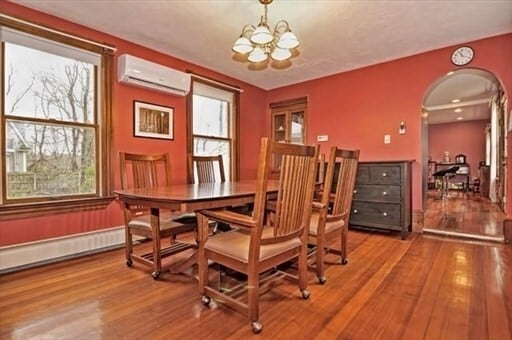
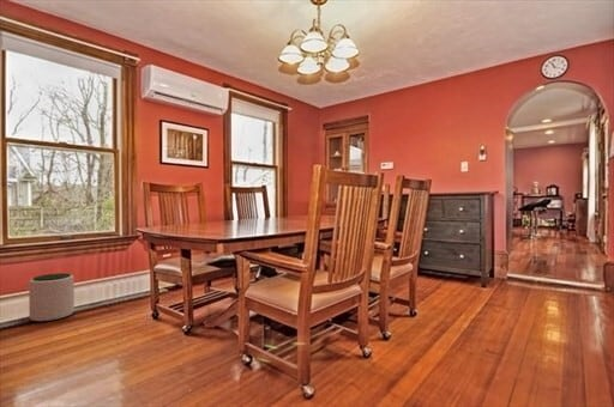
+ plant pot [28,272,76,323]
